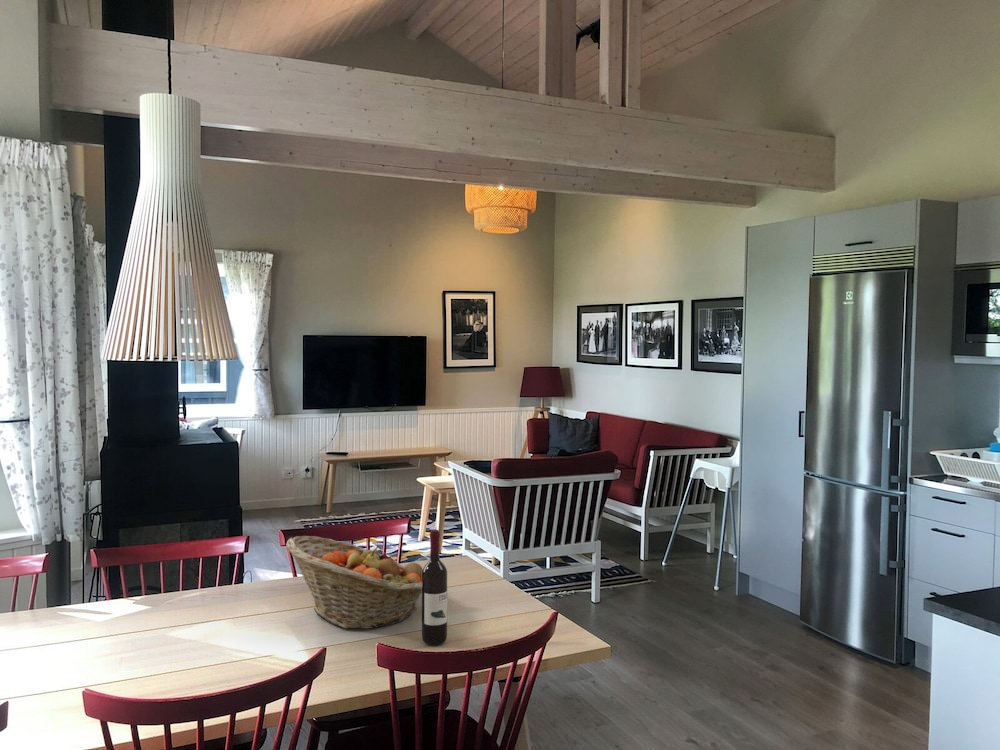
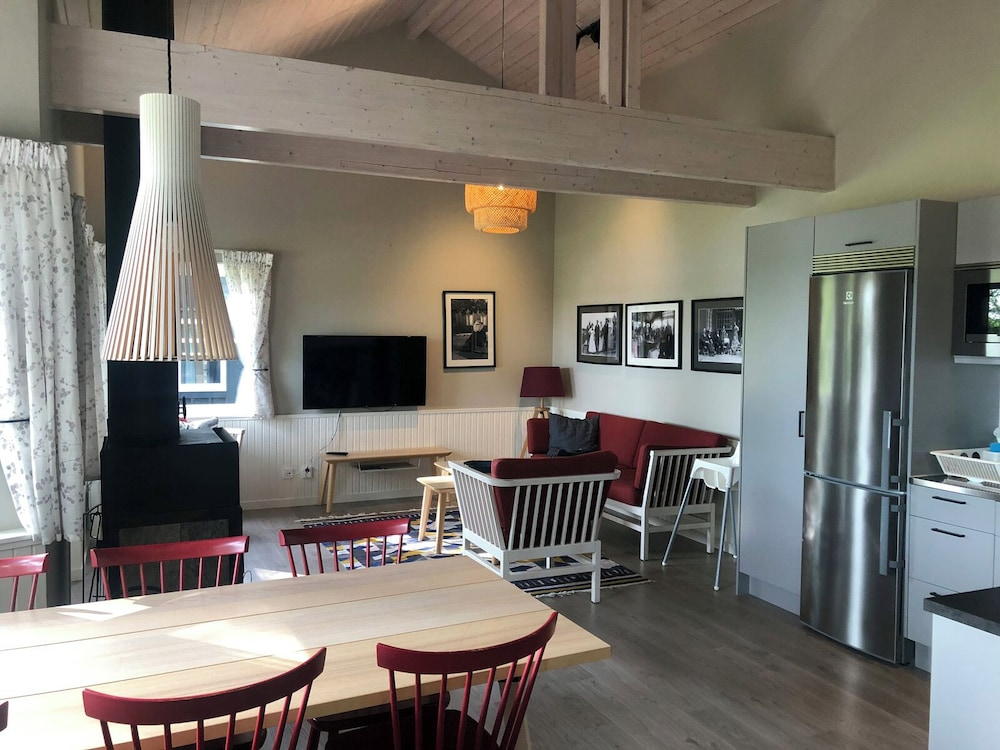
- wine bottle [421,529,448,647]
- fruit basket [285,535,423,630]
